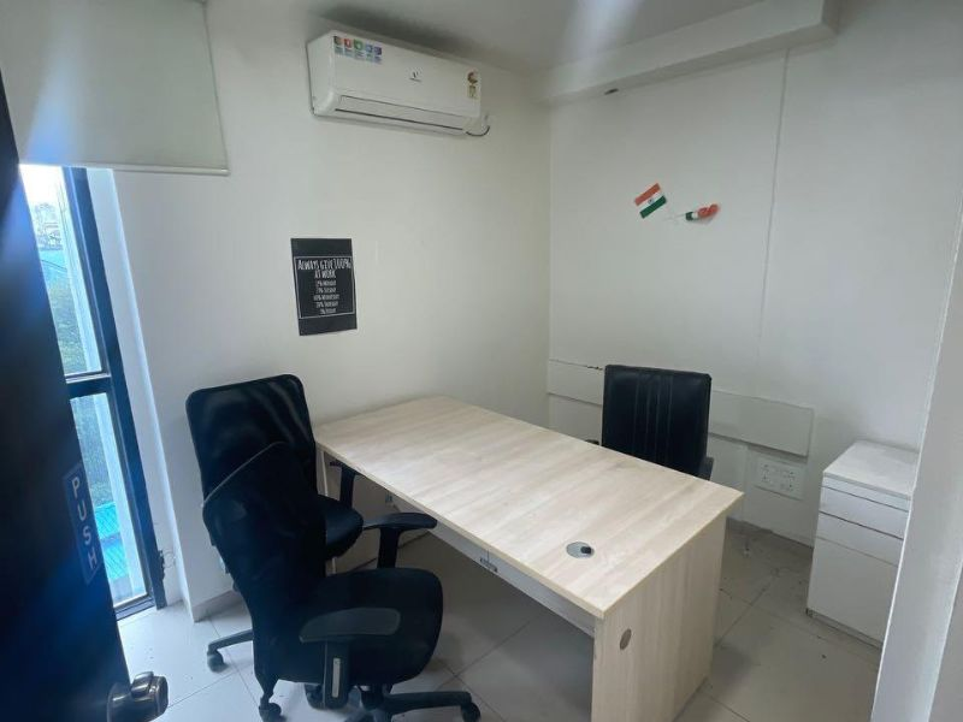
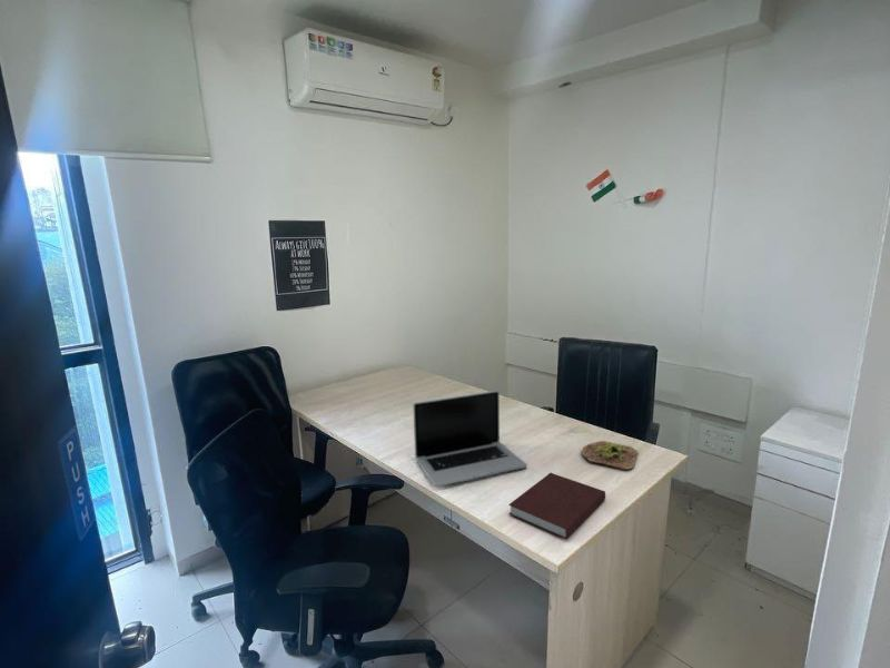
+ laptop [412,390,528,488]
+ succulent plant [580,440,639,471]
+ notebook [507,472,606,540]
